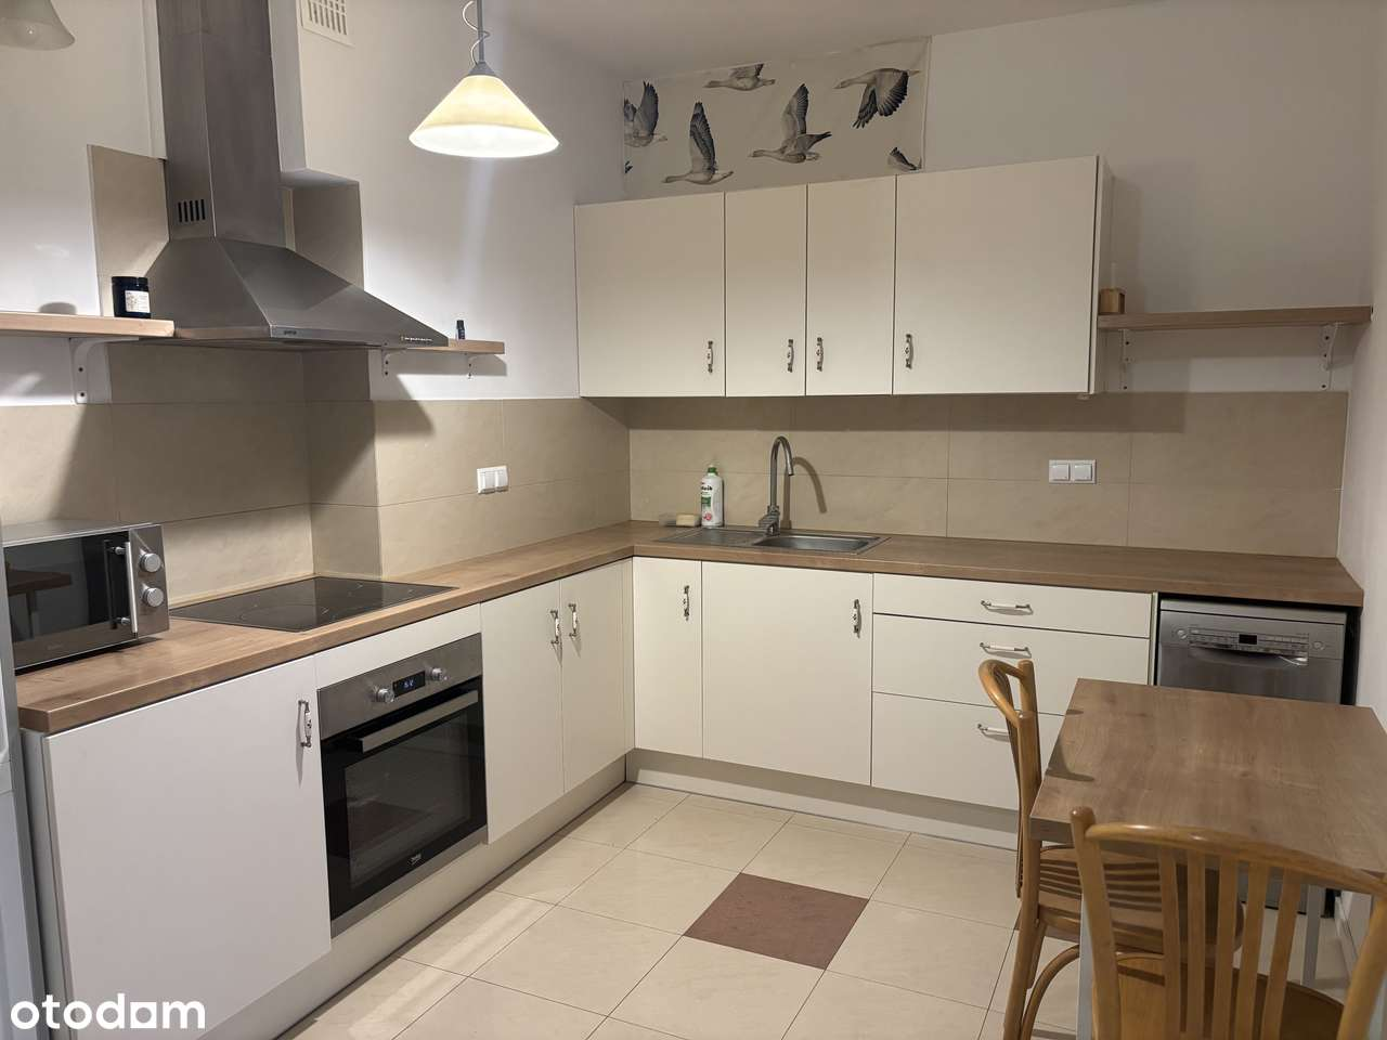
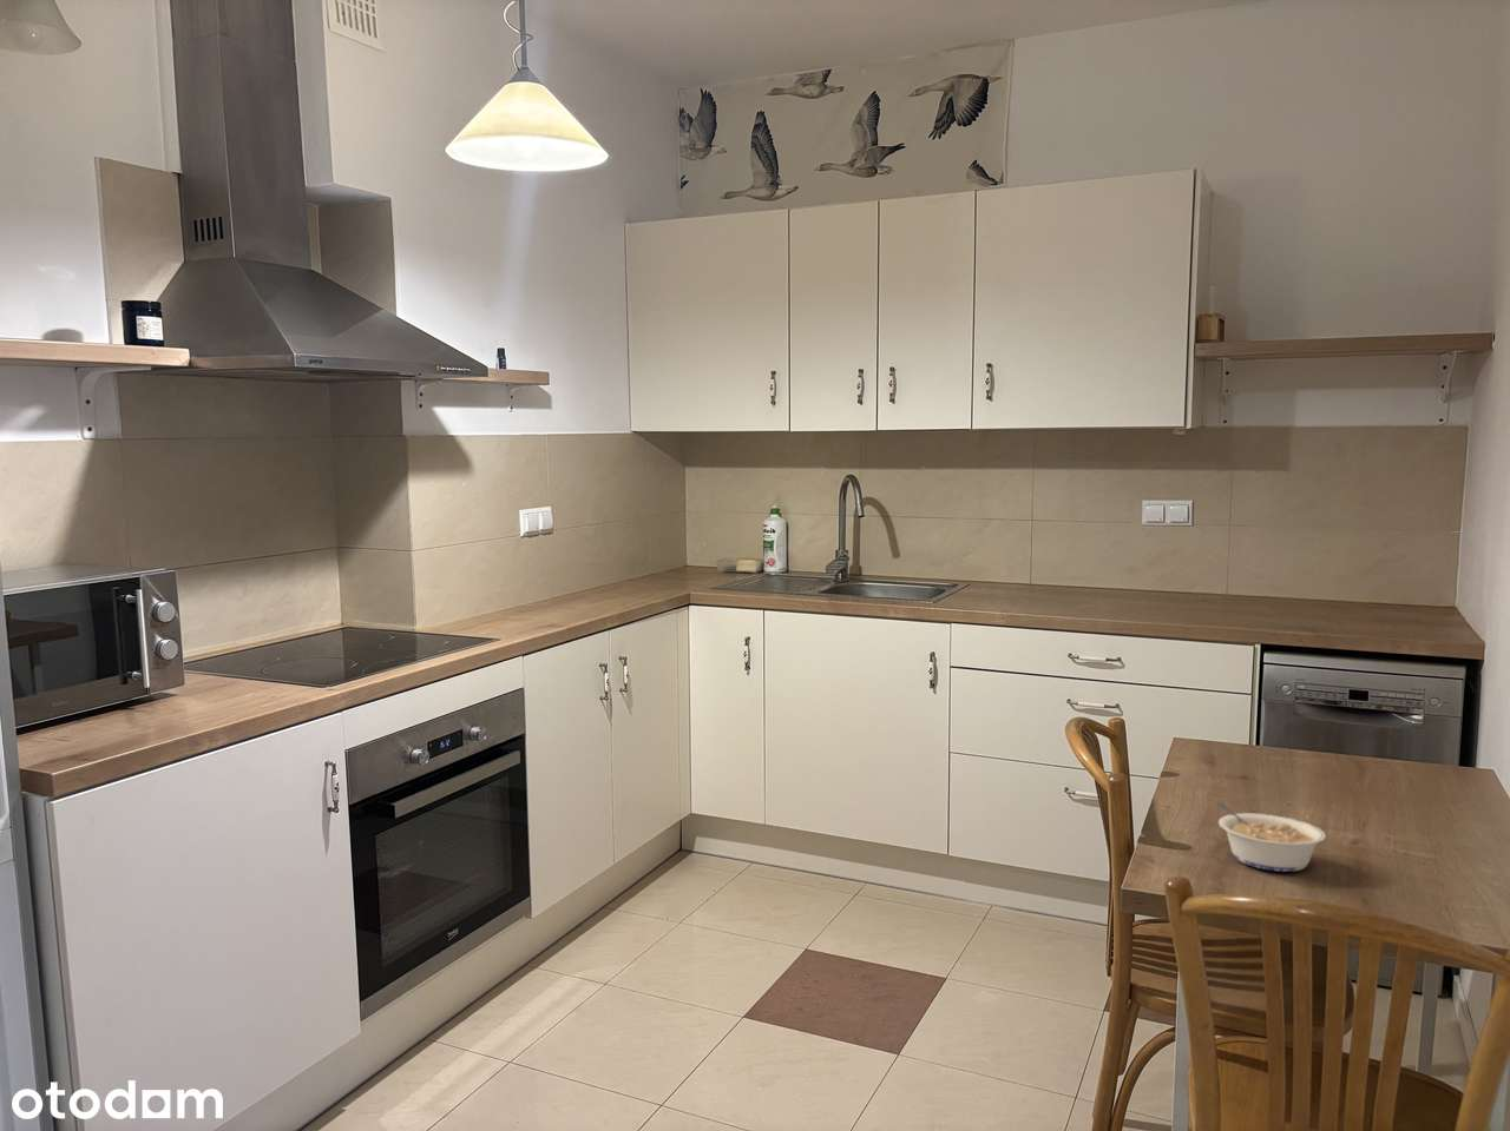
+ legume [1214,800,1327,873]
